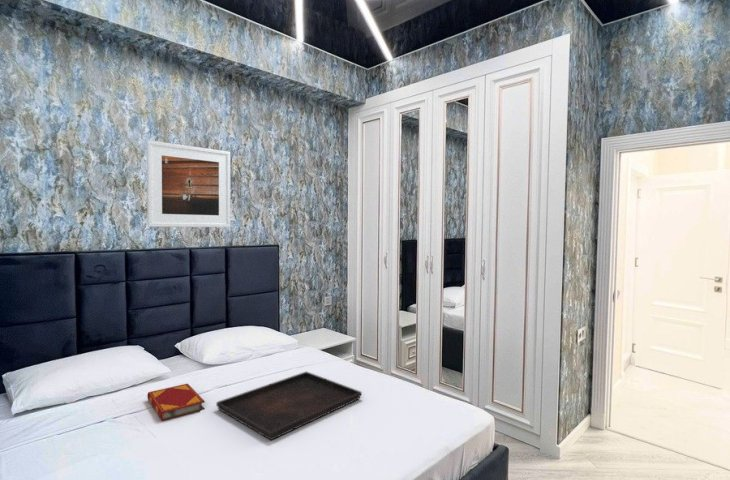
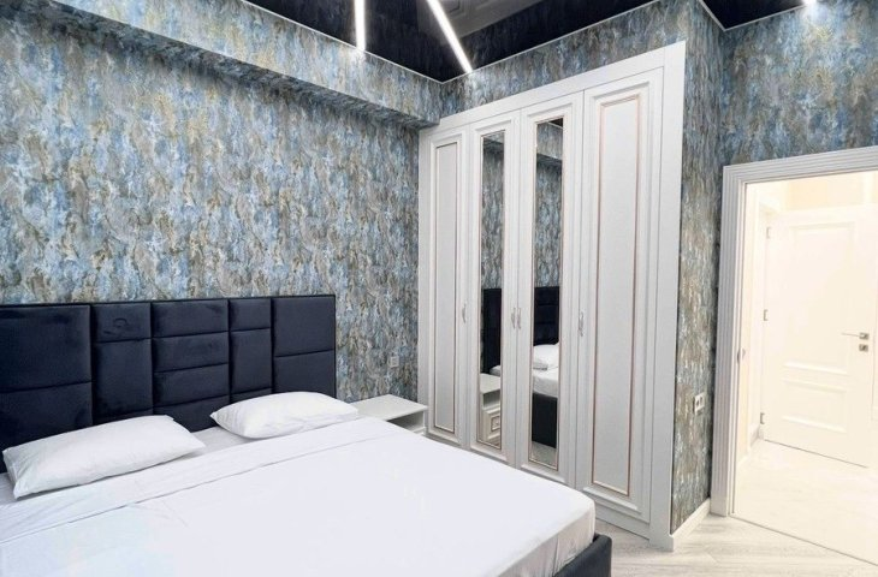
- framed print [146,139,231,228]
- hardback book [146,383,206,422]
- serving tray [215,371,363,441]
